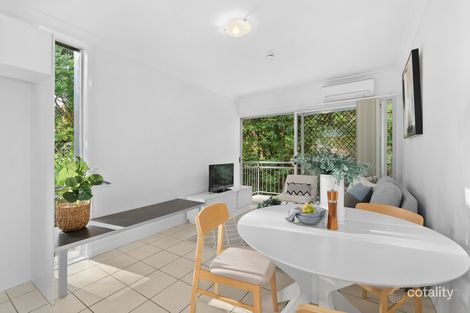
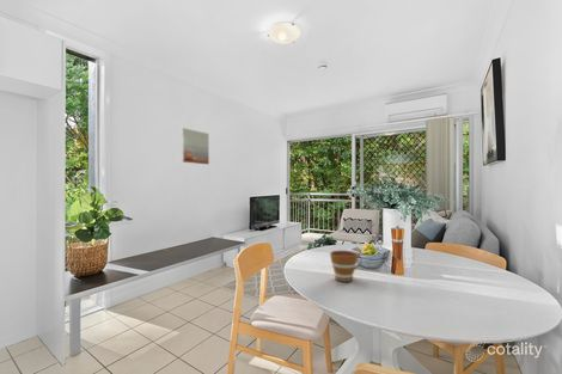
+ cup [329,250,364,283]
+ wall art [182,127,210,165]
